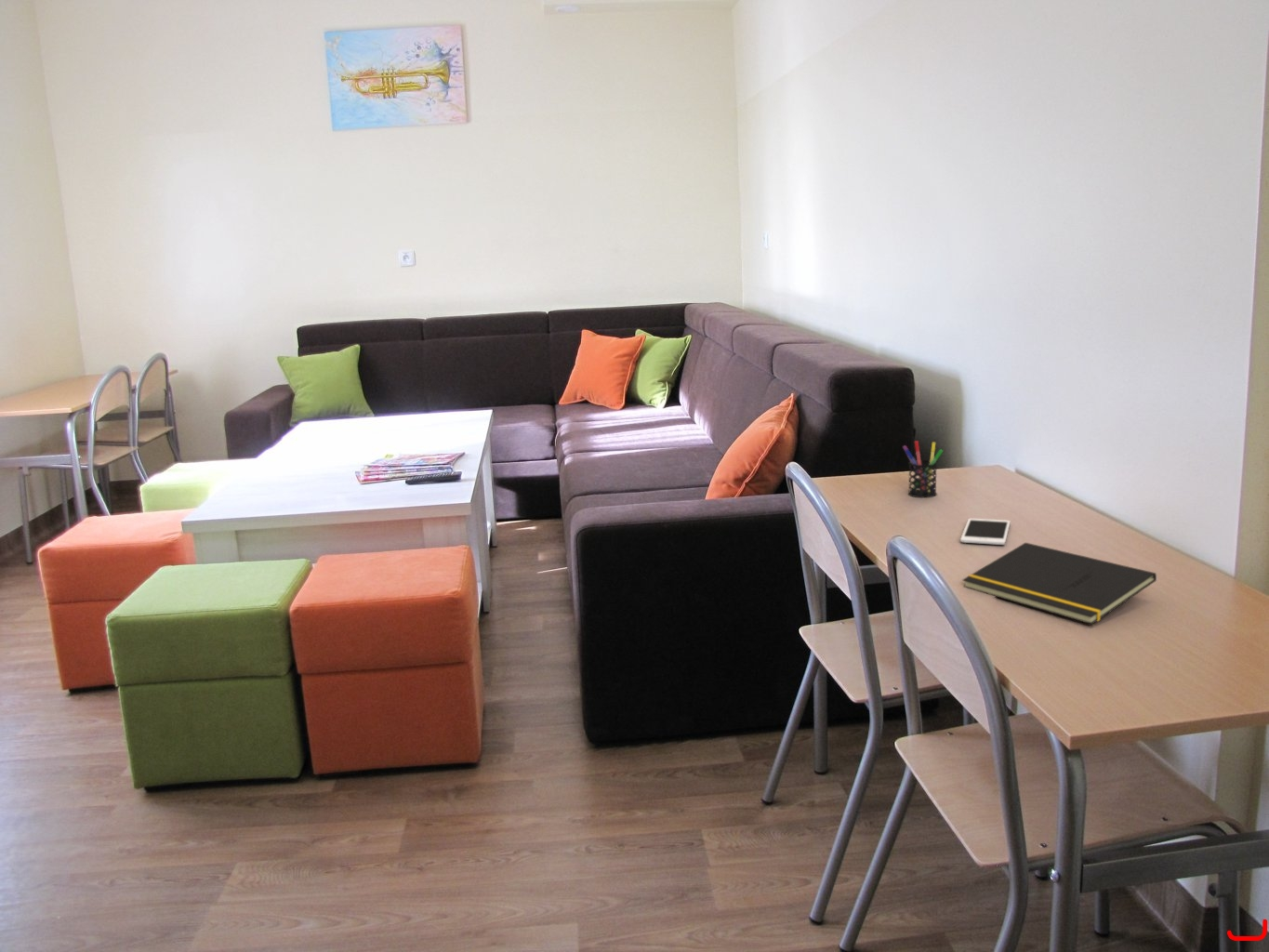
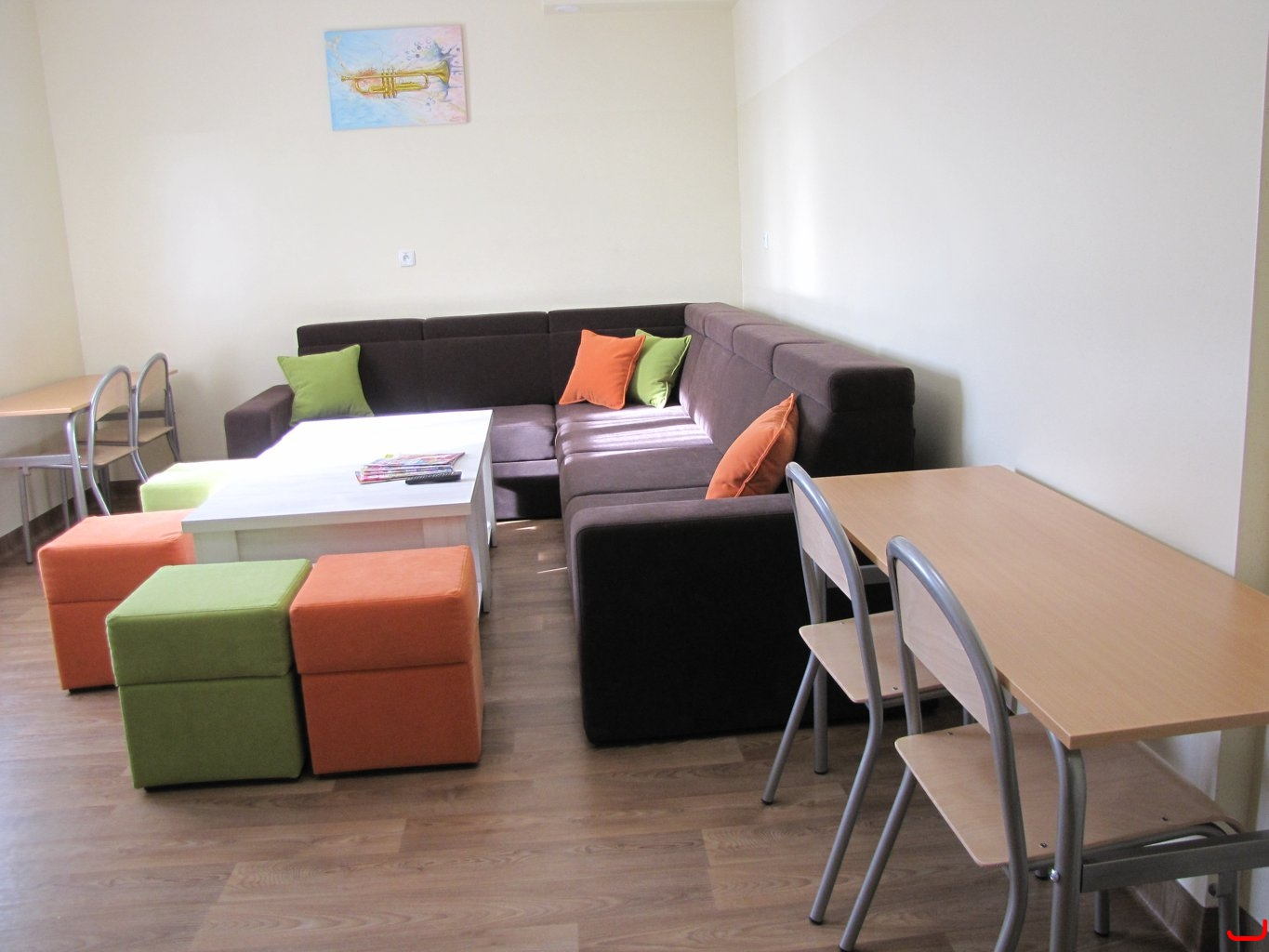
- notepad [961,542,1157,626]
- pen holder [902,440,944,498]
- cell phone [959,518,1011,546]
